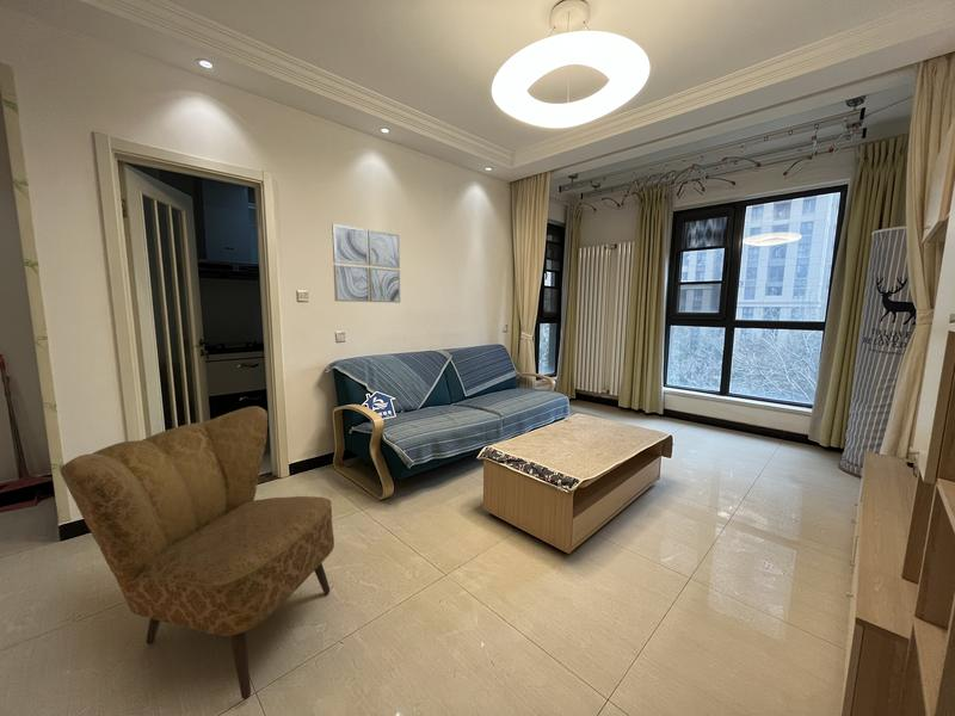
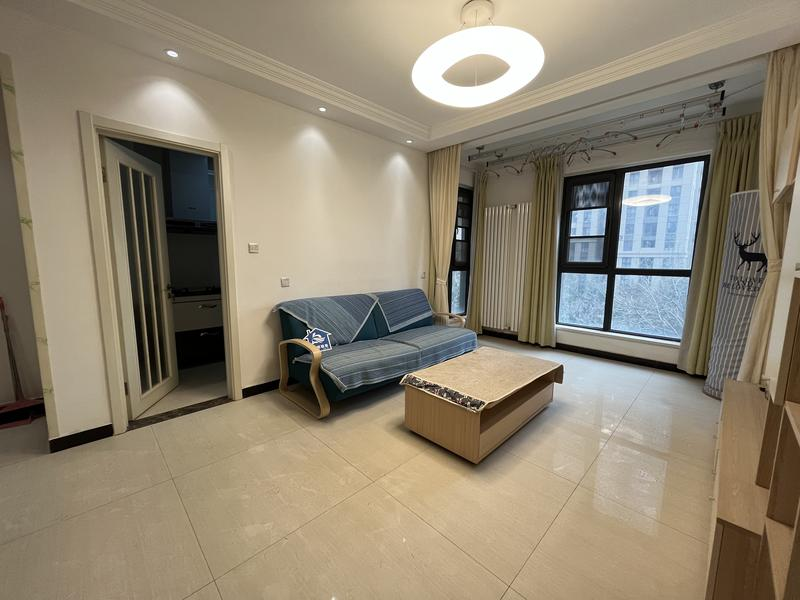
- armchair [58,405,335,700]
- wall art [331,223,401,304]
